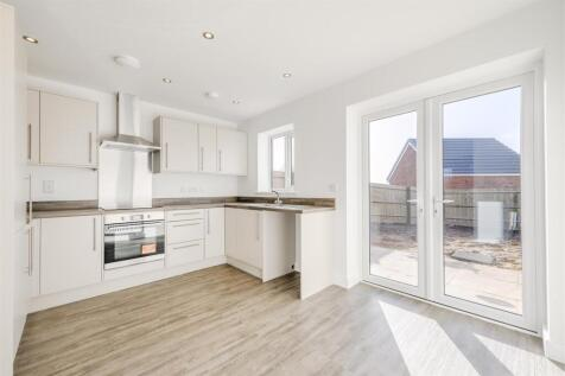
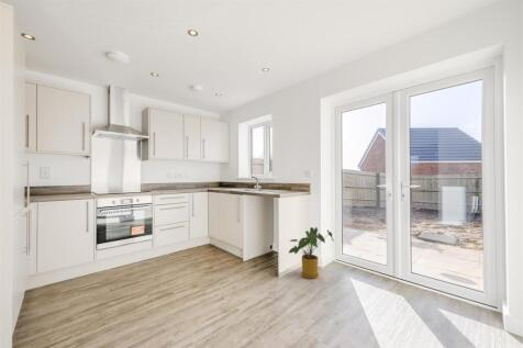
+ house plant [288,226,335,280]
